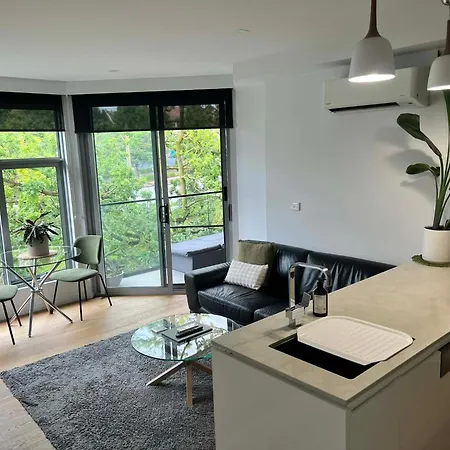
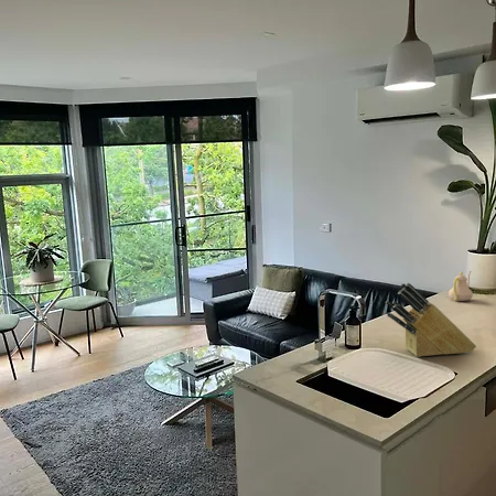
+ teapot [448,270,474,302]
+ knife block [385,282,477,358]
